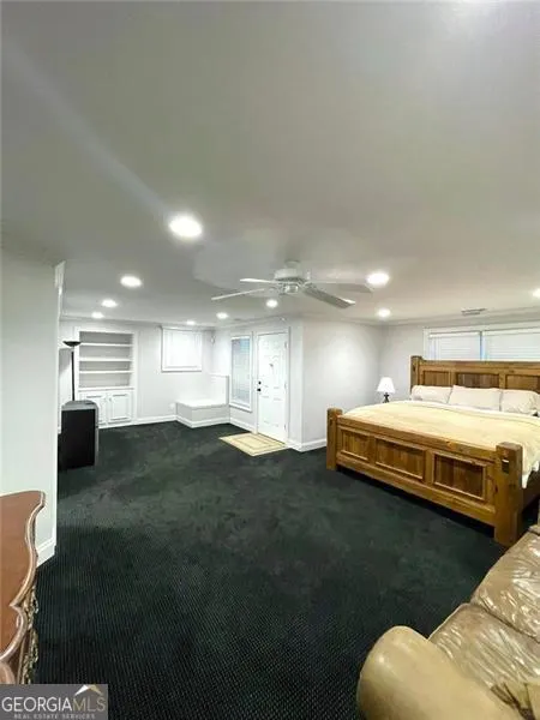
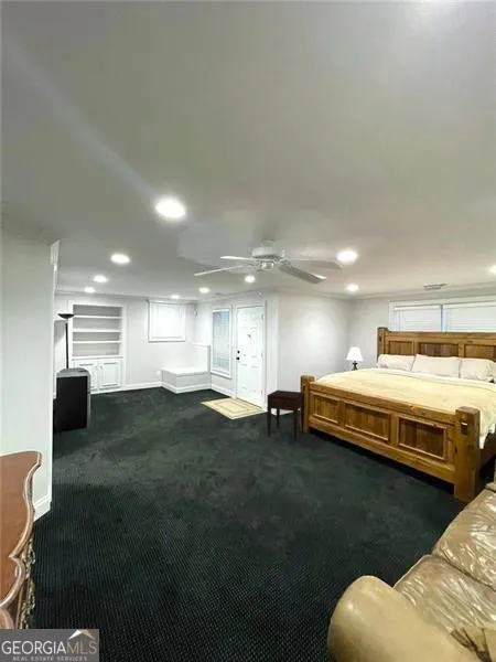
+ nightstand [266,389,306,442]
